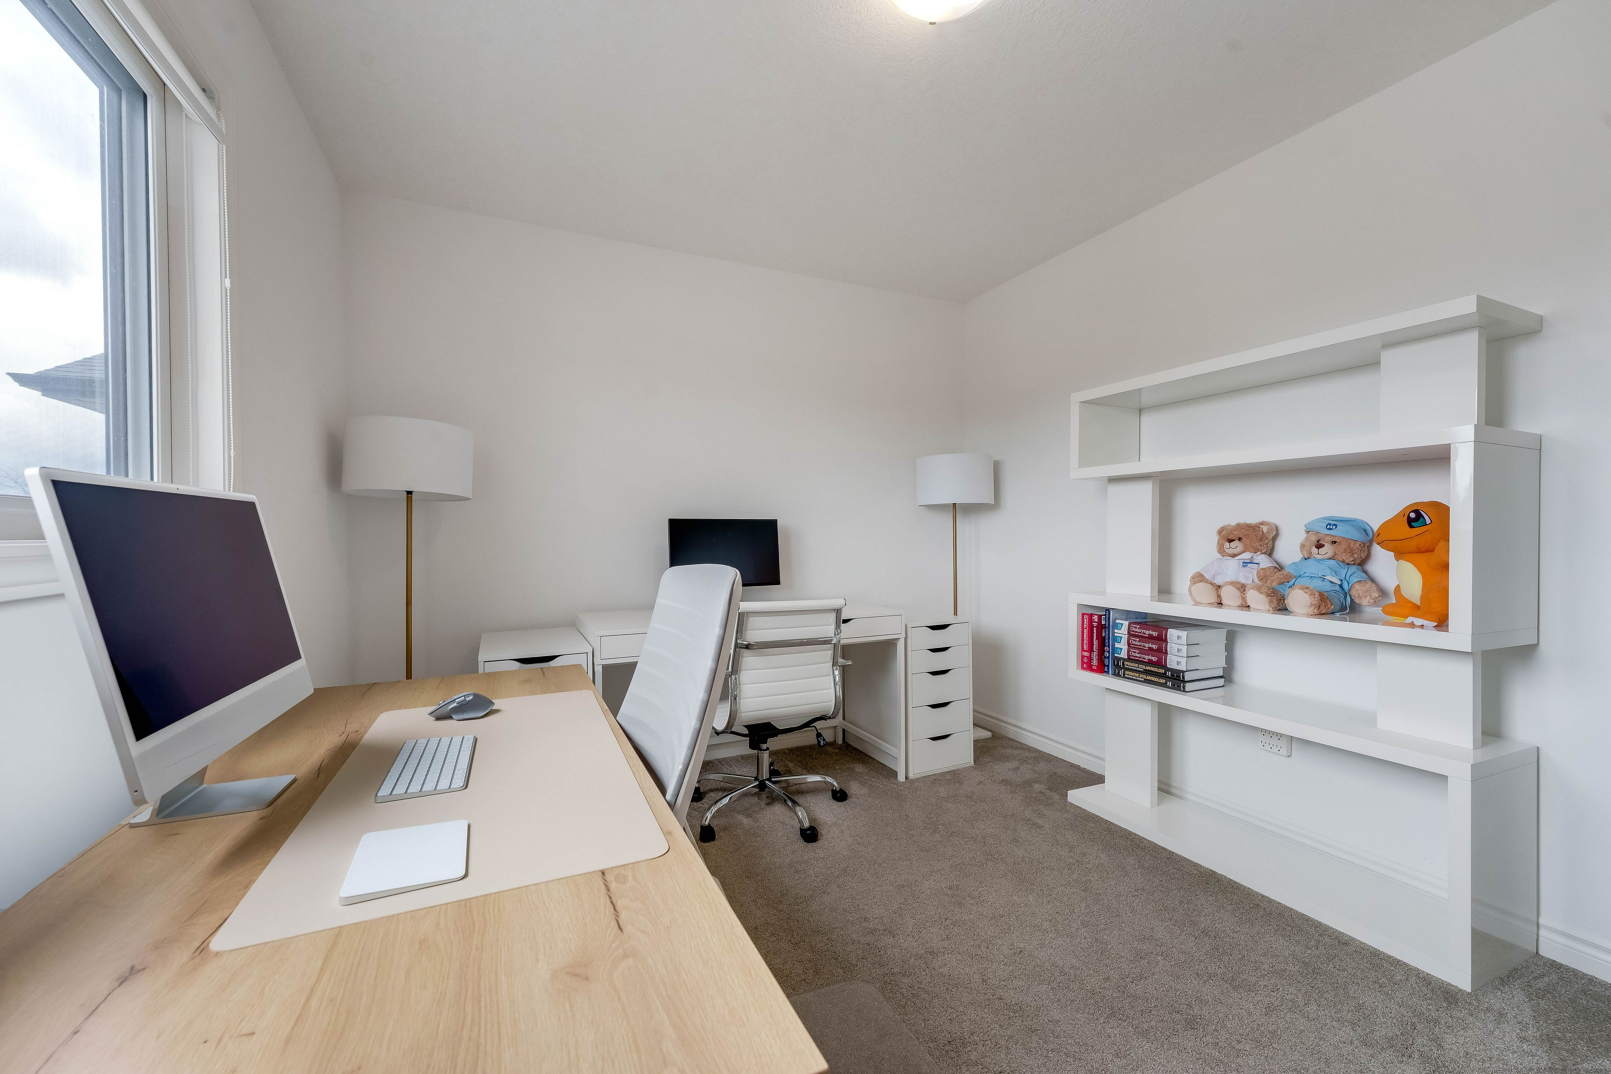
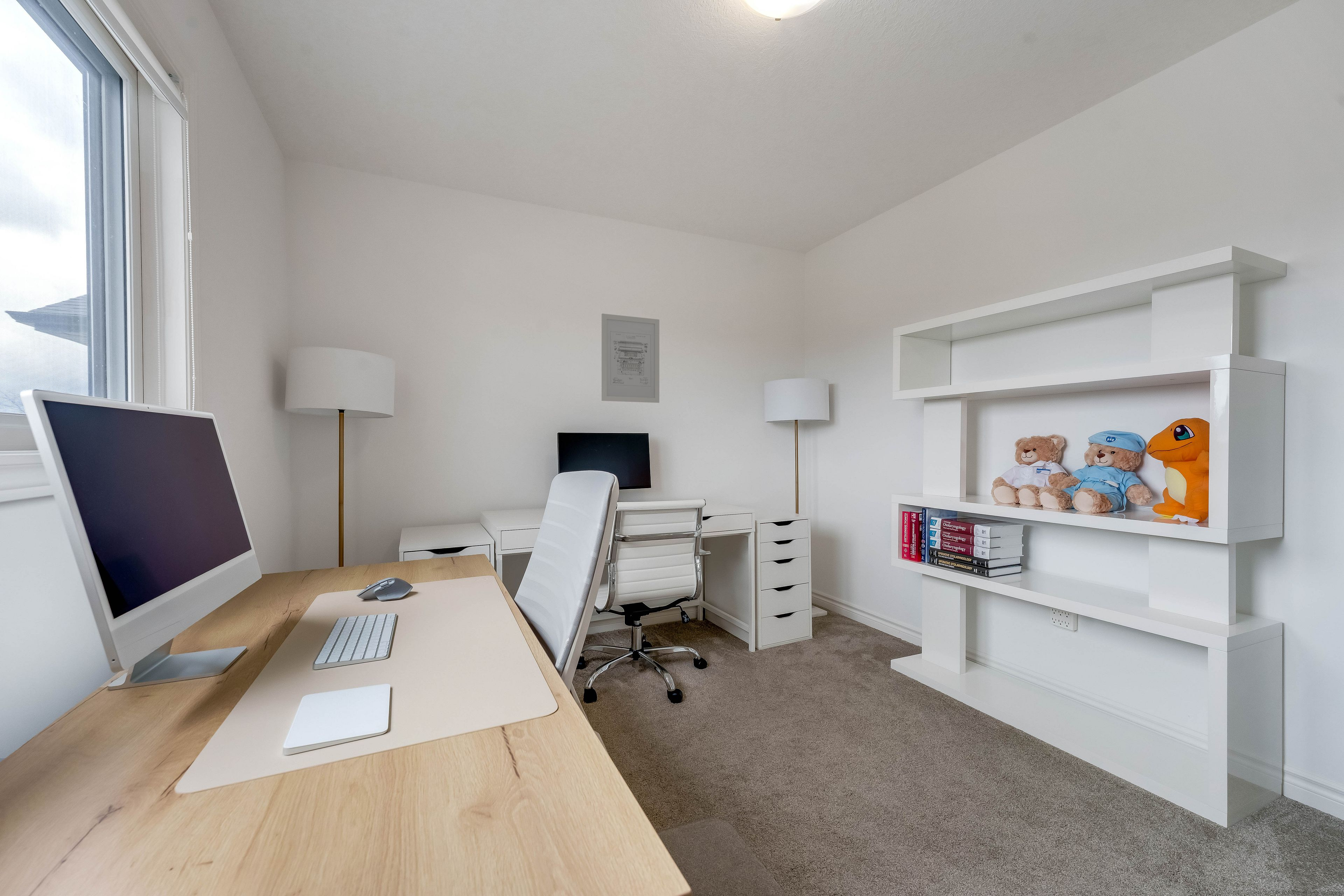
+ wall art [601,313,660,403]
